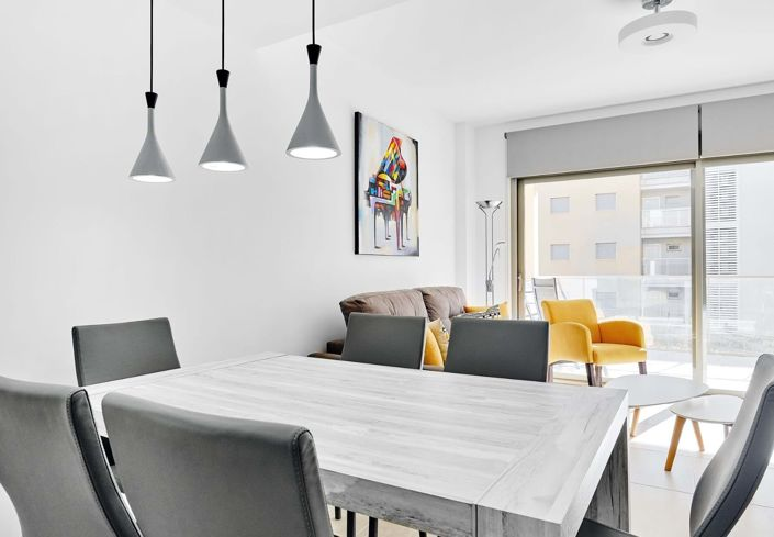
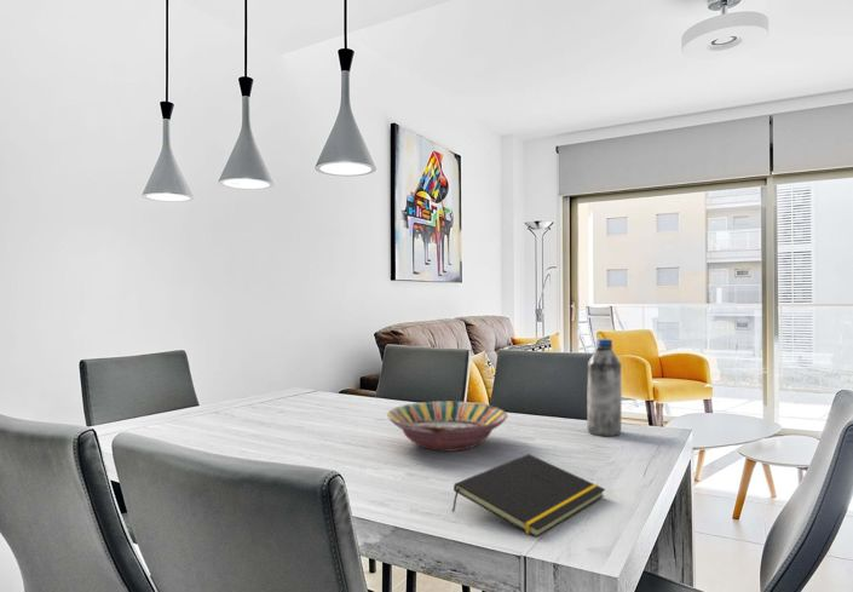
+ notepad [451,453,606,539]
+ water bottle [586,338,623,437]
+ serving bowl [386,401,508,453]
